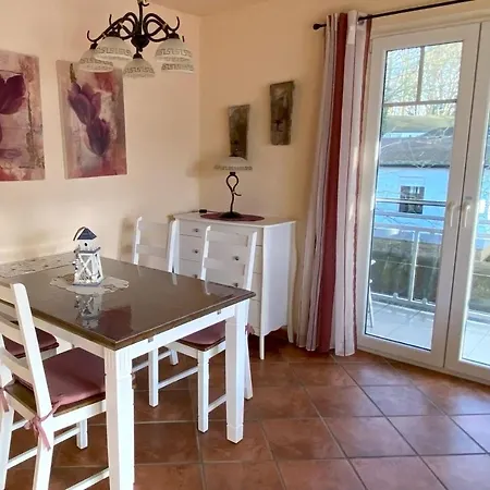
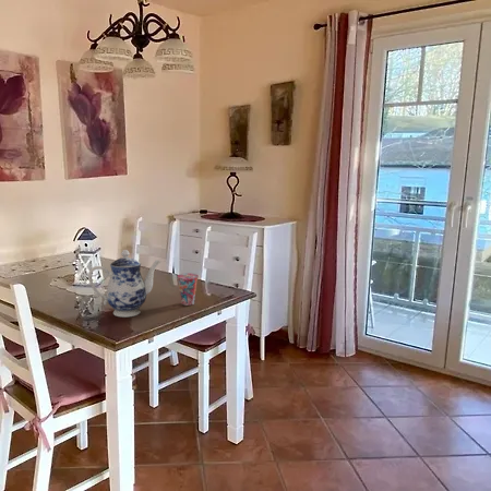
+ cup [177,273,199,307]
+ teapot [87,249,161,319]
